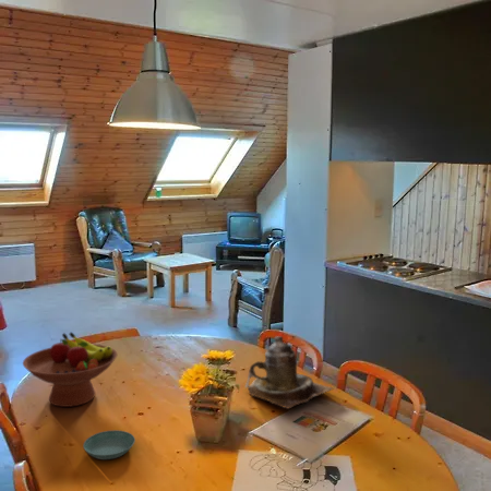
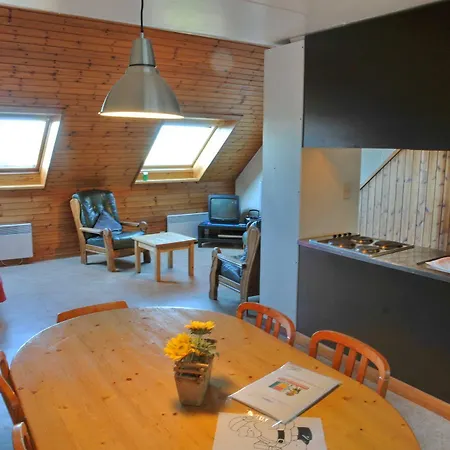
- saucer [82,429,136,460]
- teapot [244,335,338,410]
- fruit bowl [22,331,118,408]
